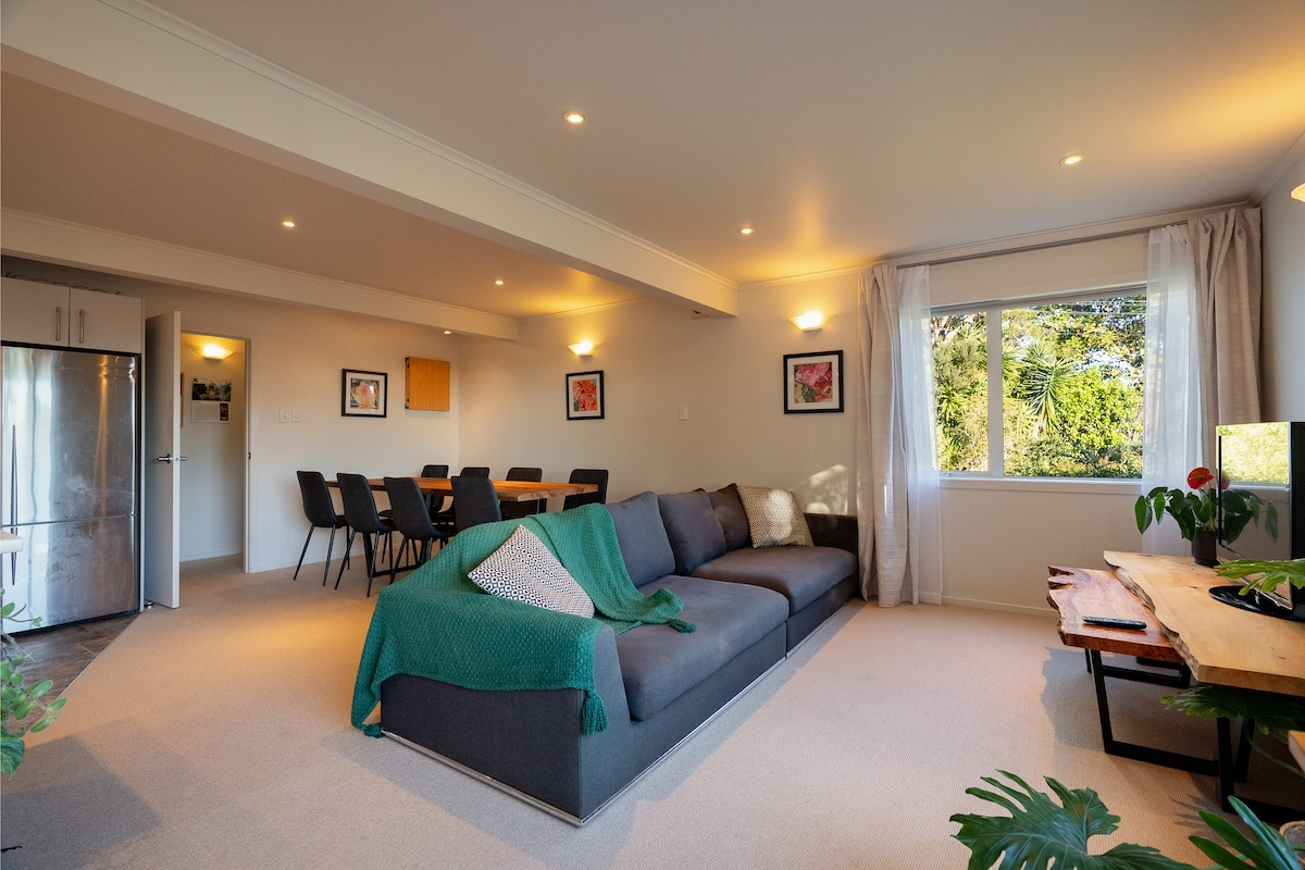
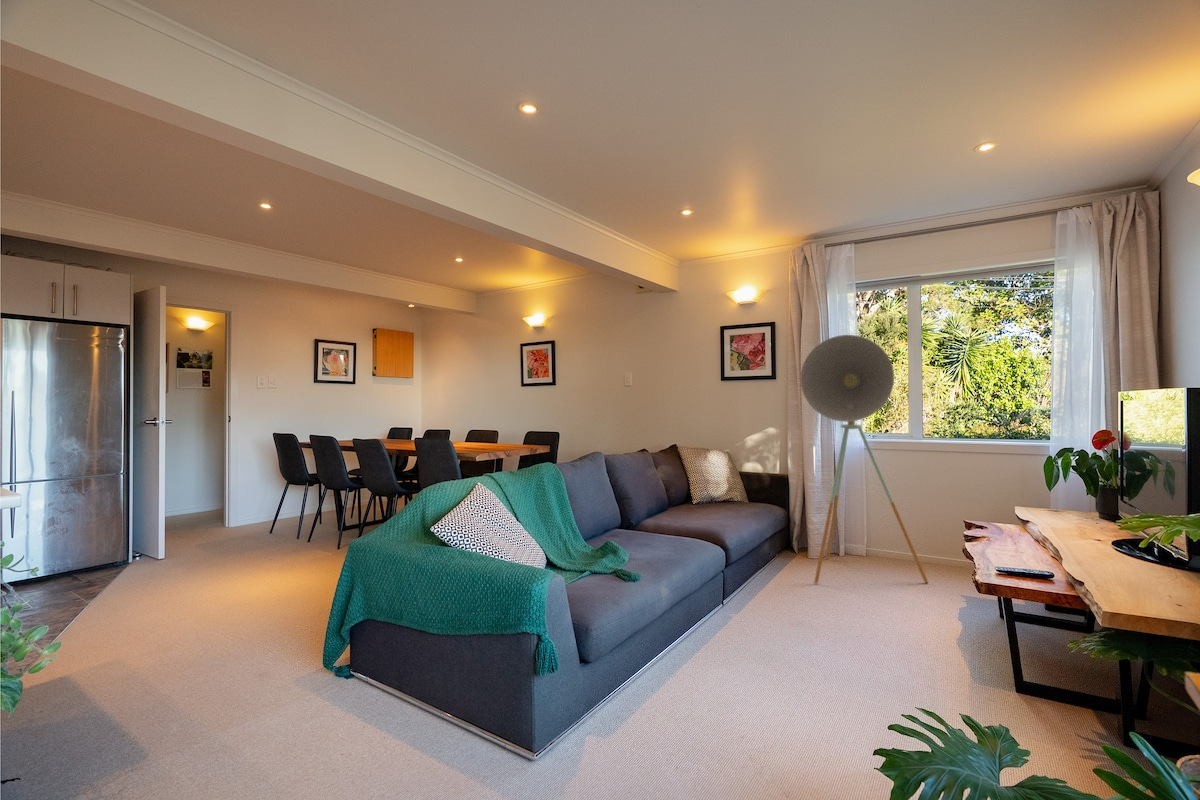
+ floor lamp [799,334,929,585]
